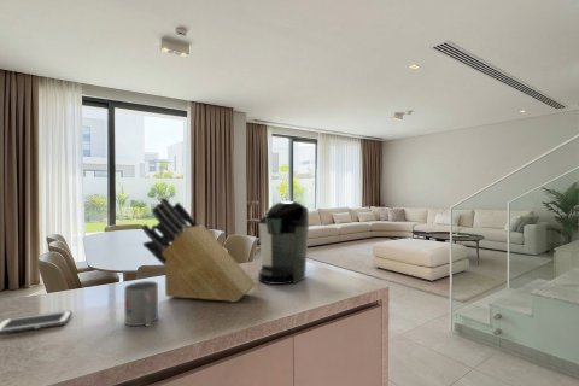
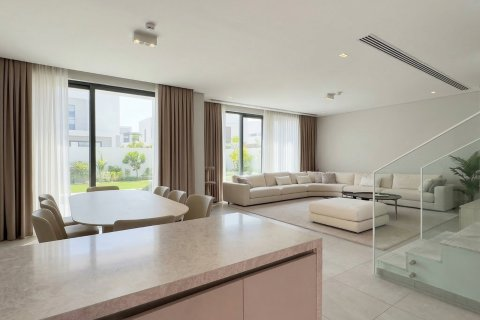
- mug [123,280,159,327]
- knife block [140,197,257,303]
- cell phone [0,310,74,335]
- coffee maker [257,200,310,286]
